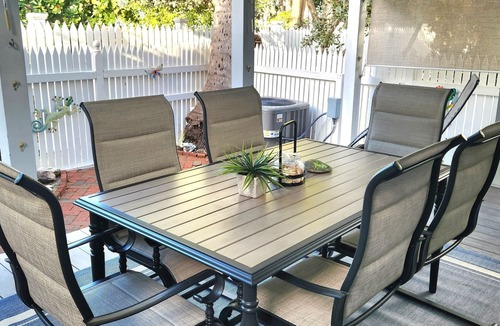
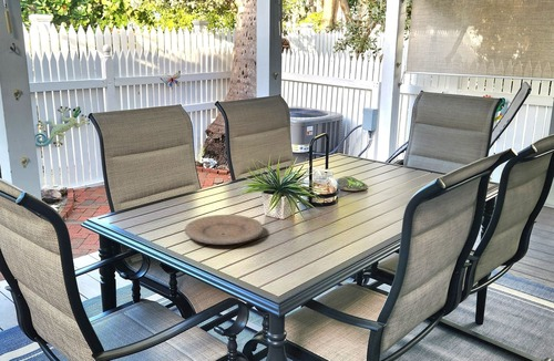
+ plate [184,214,265,246]
